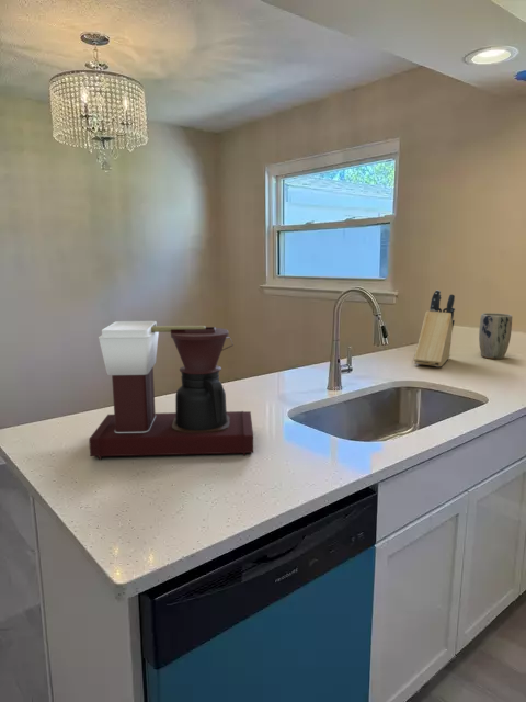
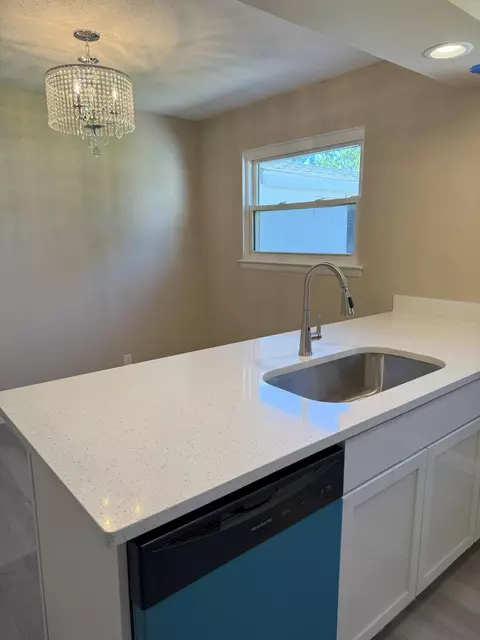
- coffee maker [88,320,254,461]
- plant pot [478,312,513,360]
- knife block [413,288,456,369]
